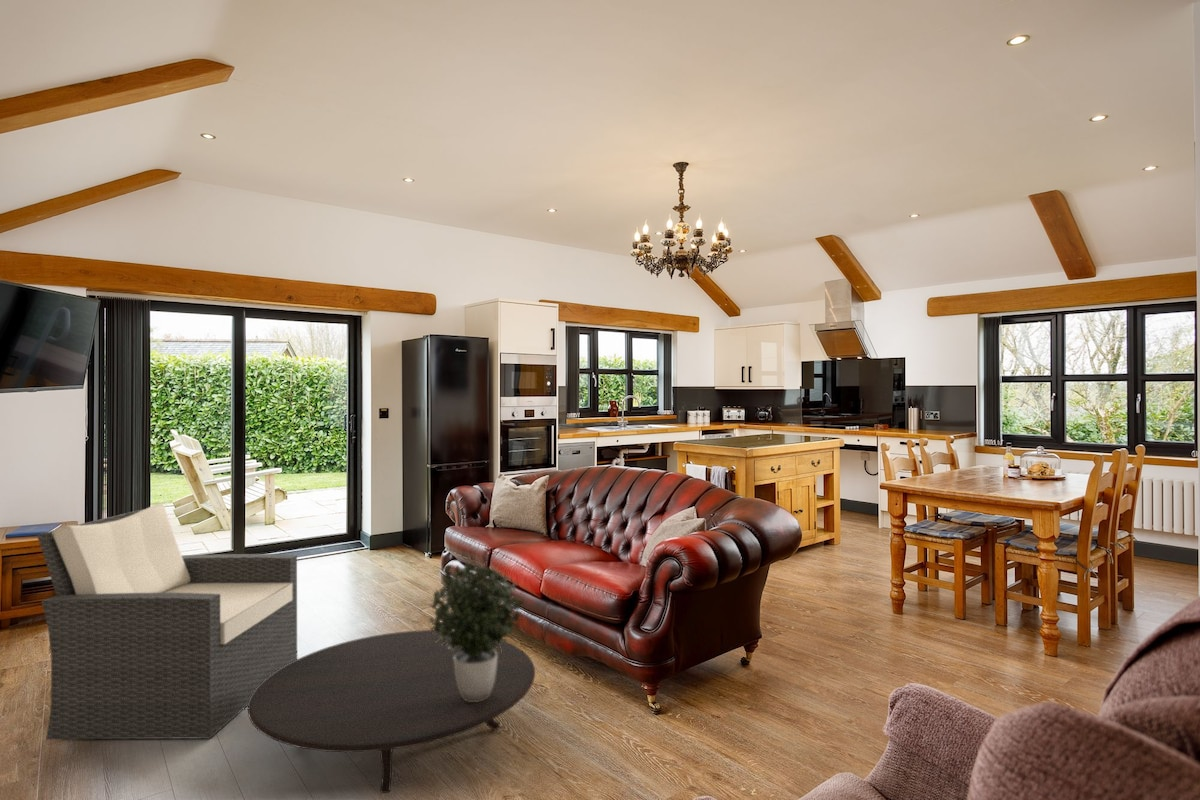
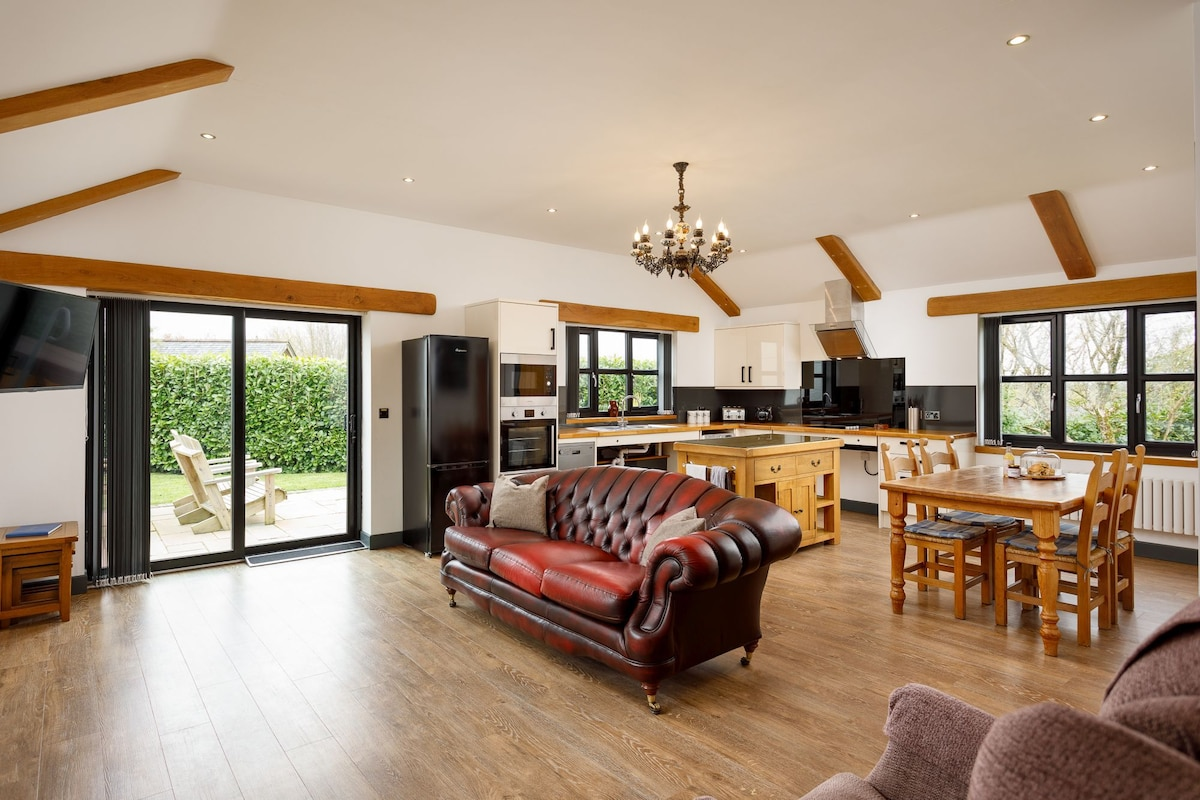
- potted plant [425,561,526,702]
- armchair [35,503,298,740]
- table [247,629,536,794]
